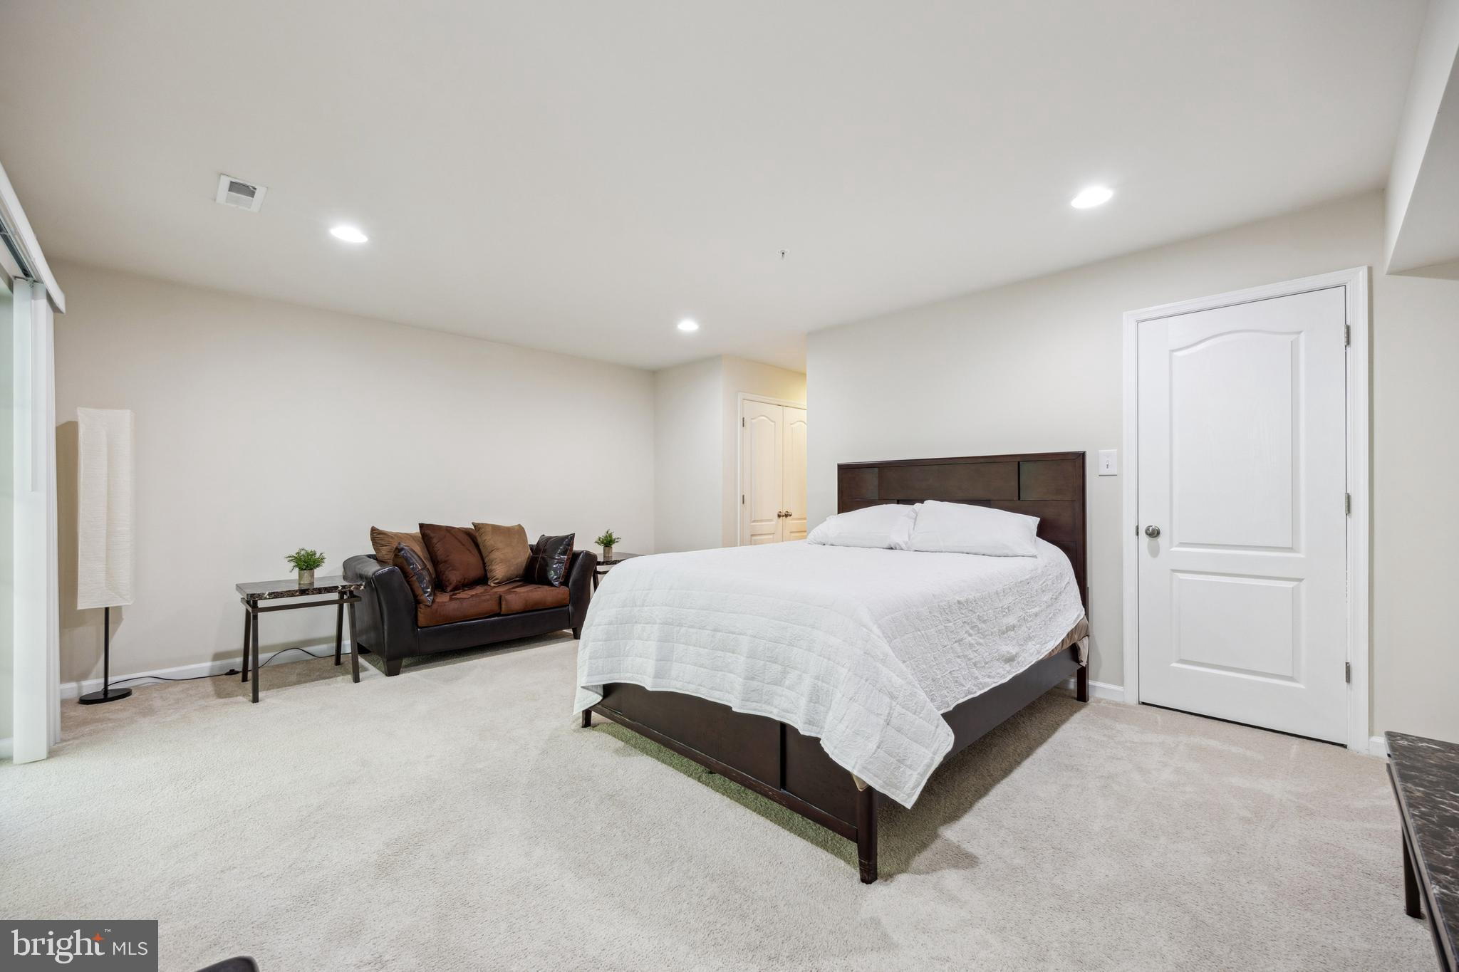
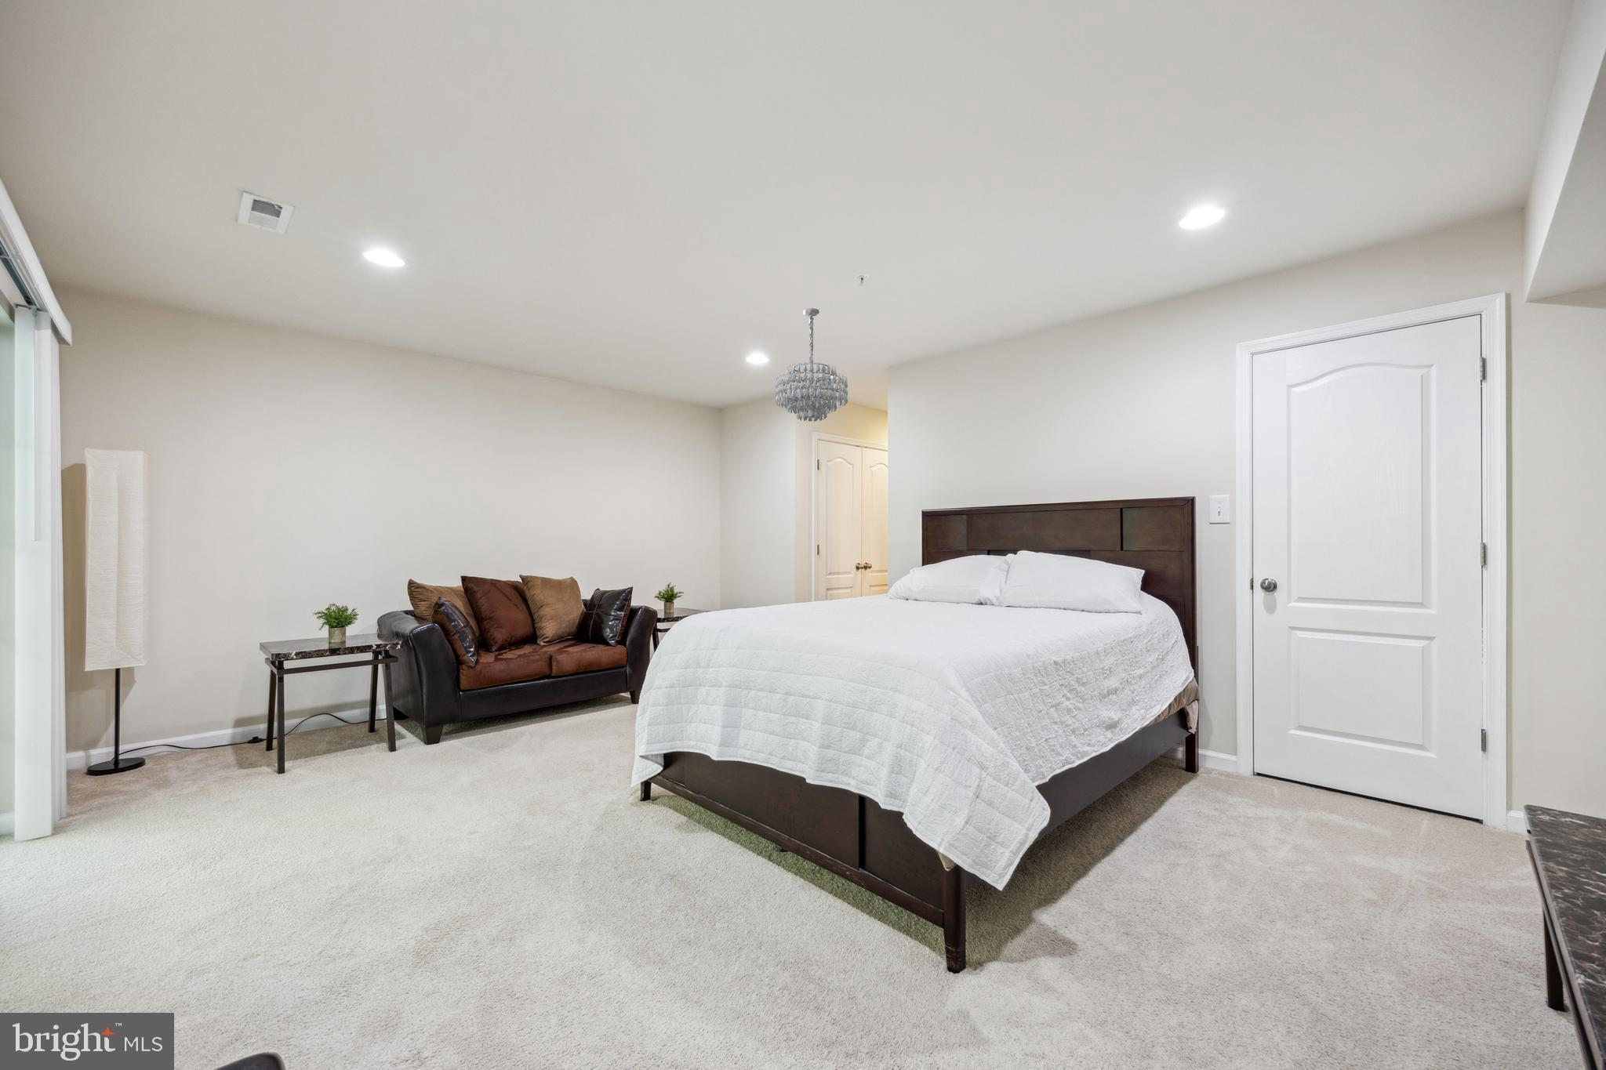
+ chandelier [774,307,849,423]
